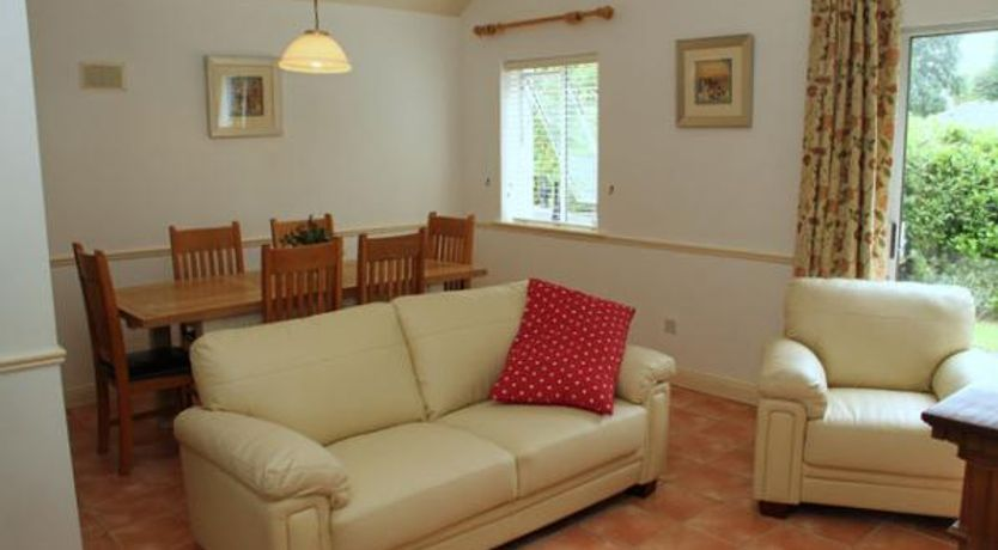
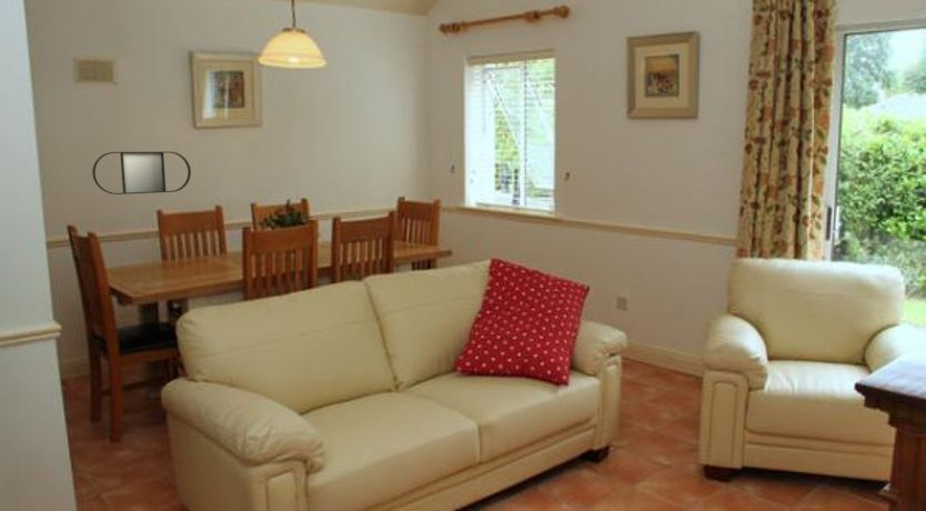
+ home mirror [91,150,192,196]
